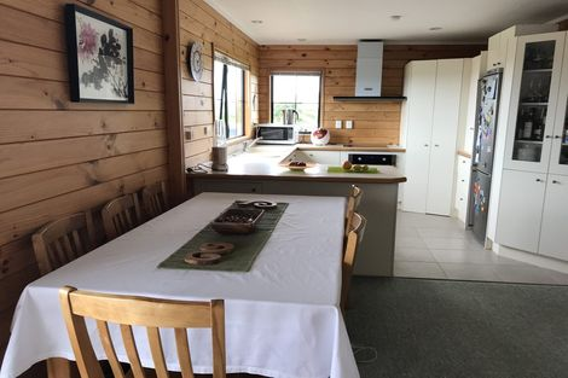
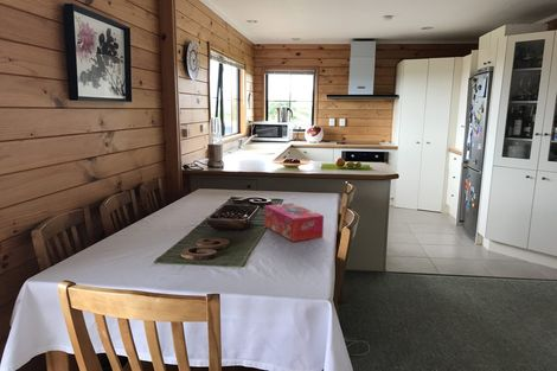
+ tissue box [263,203,325,243]
